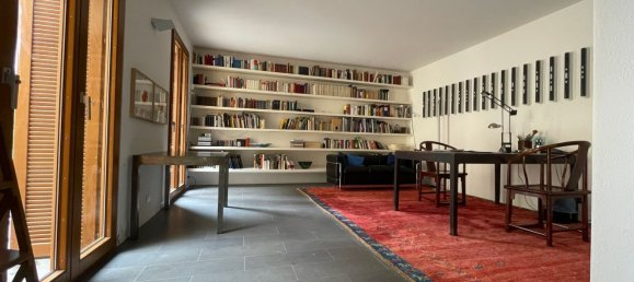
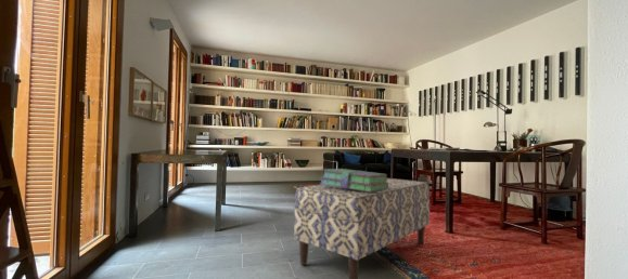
+ bench [293,177,431,279]
+ stack of books [319,168,388,192]
